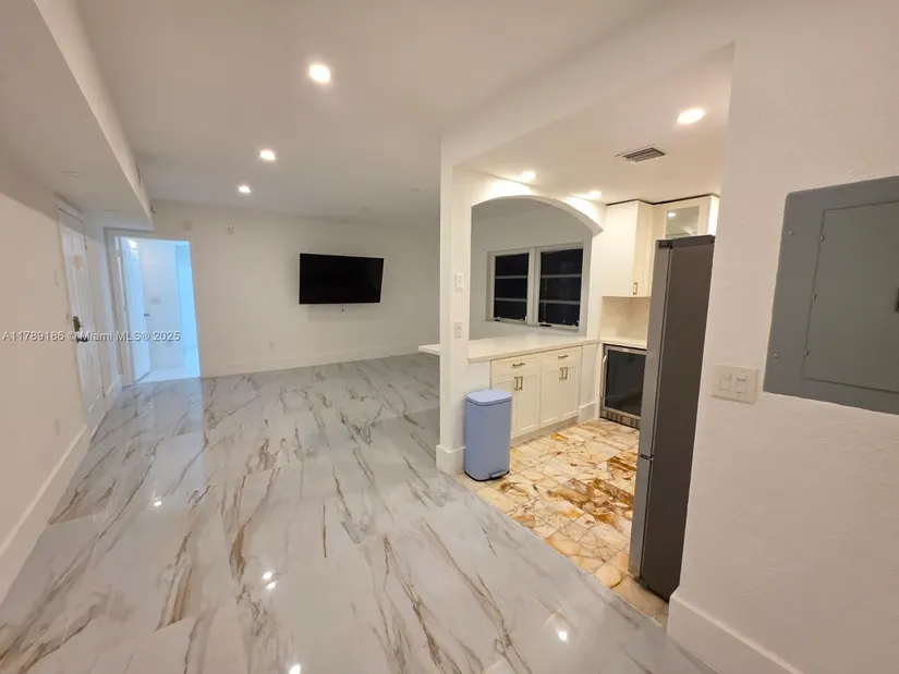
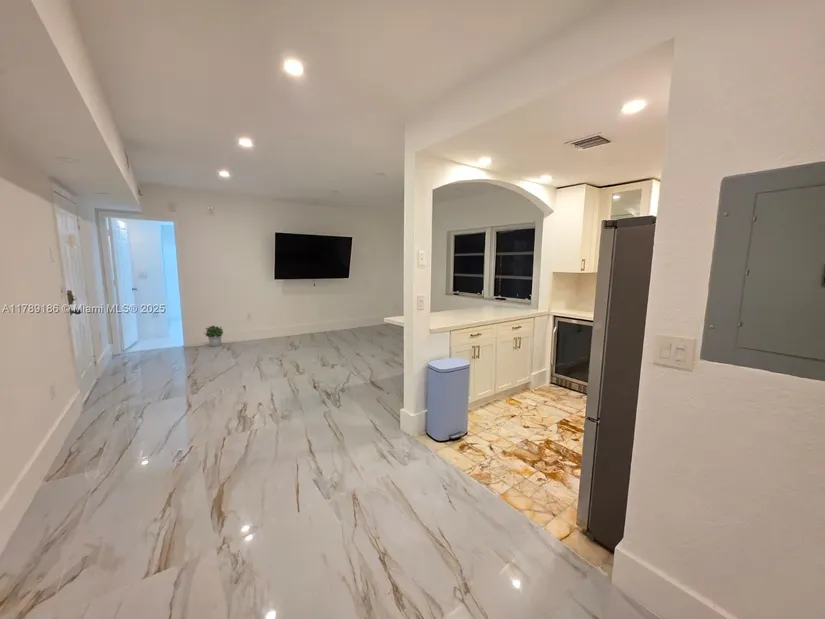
+ potted plant [203,325,224,347]
